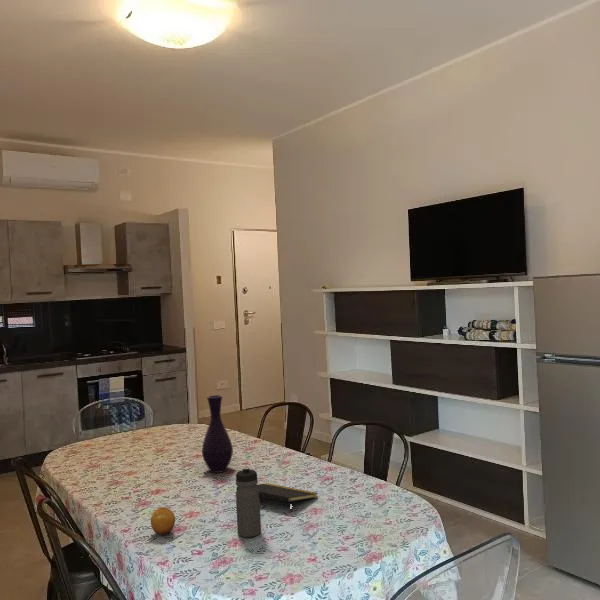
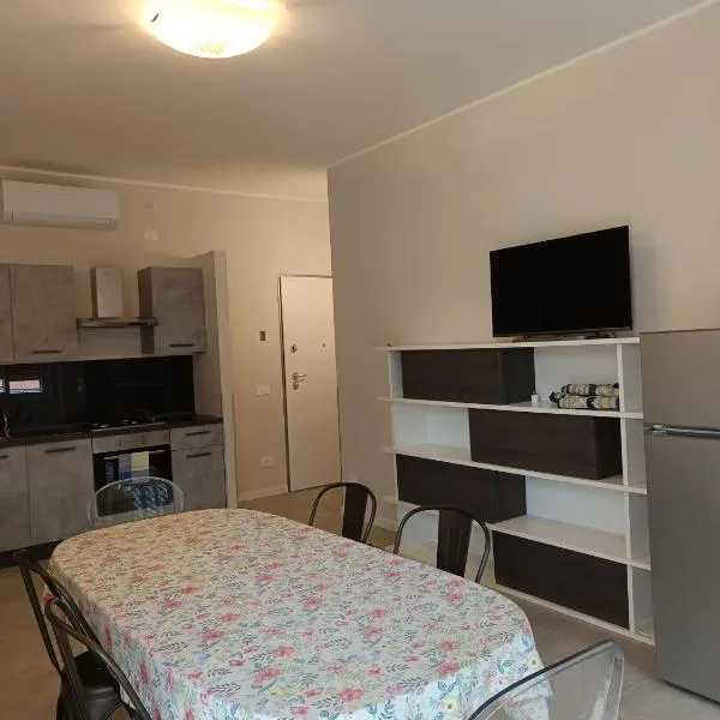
- notepad [235,482,319,513]
- vase [201,394,234,474]
- fruit [150,506,176,536]
- water bottle [235,466,262,538]
